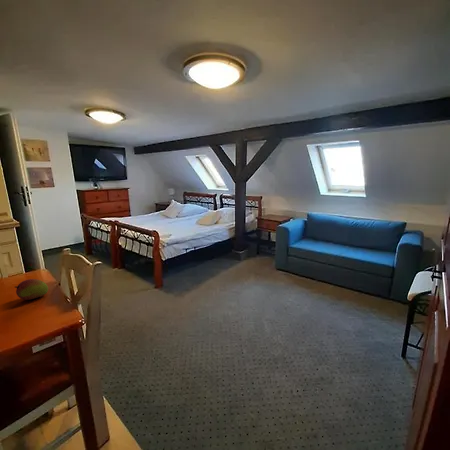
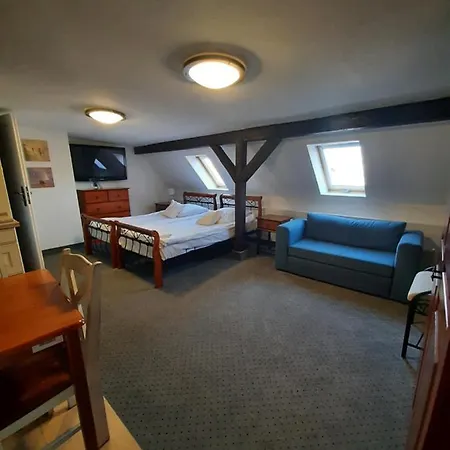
- fruit [14,278,49,301]
